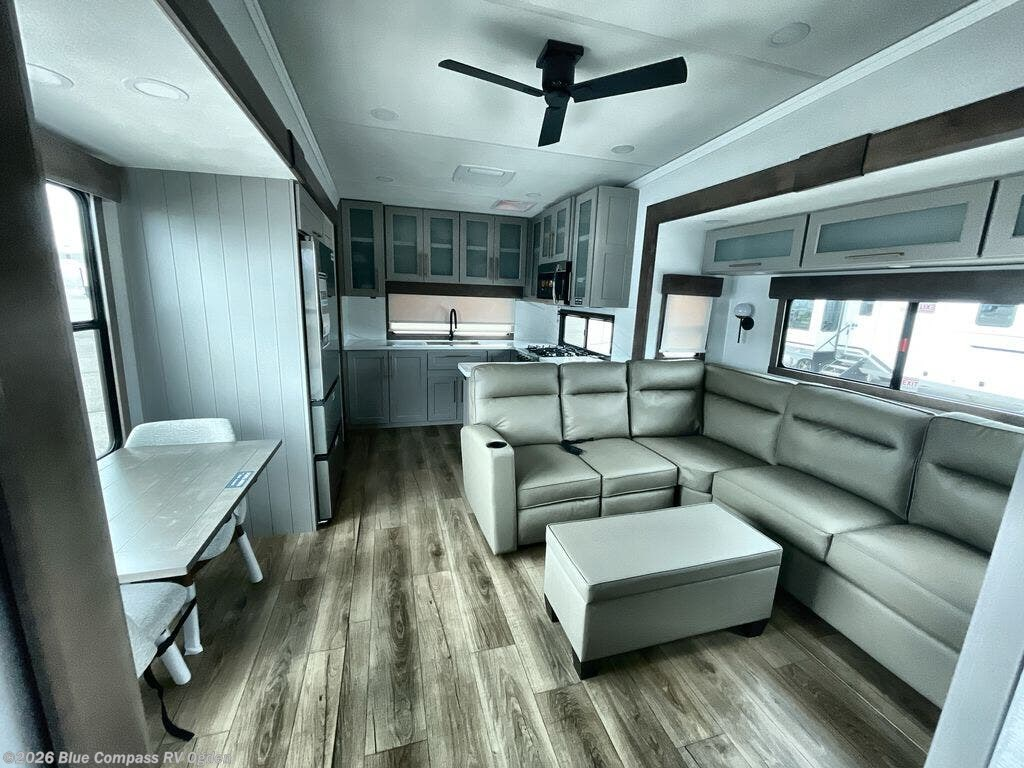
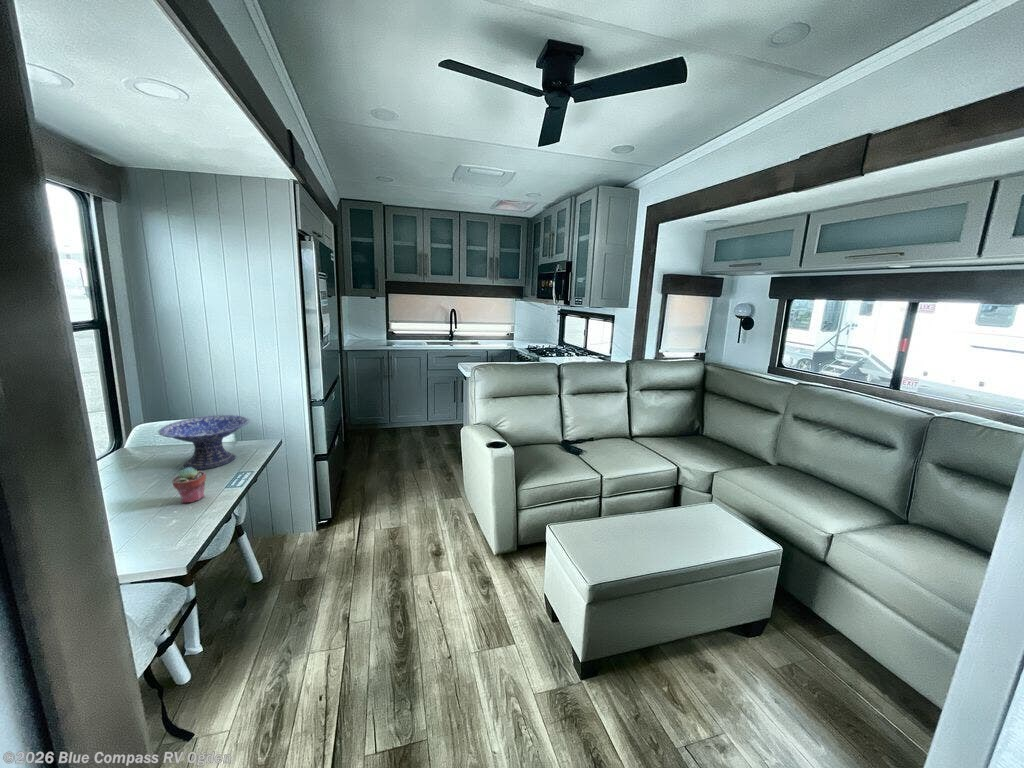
+ decorative bowl [157,414,250,471]
+ potted succulent [171,467,207,504]
